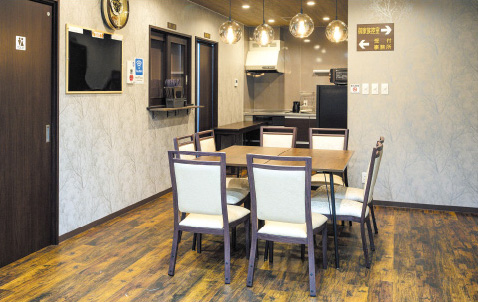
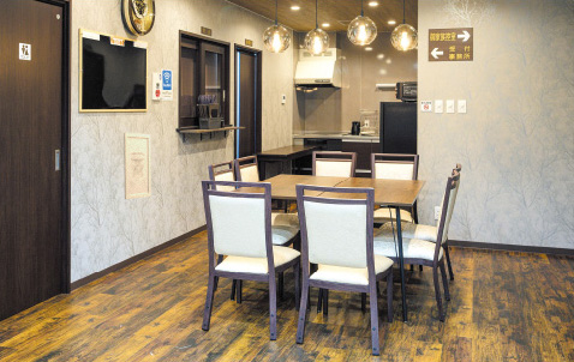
+ wall art [122,132,151,200]
